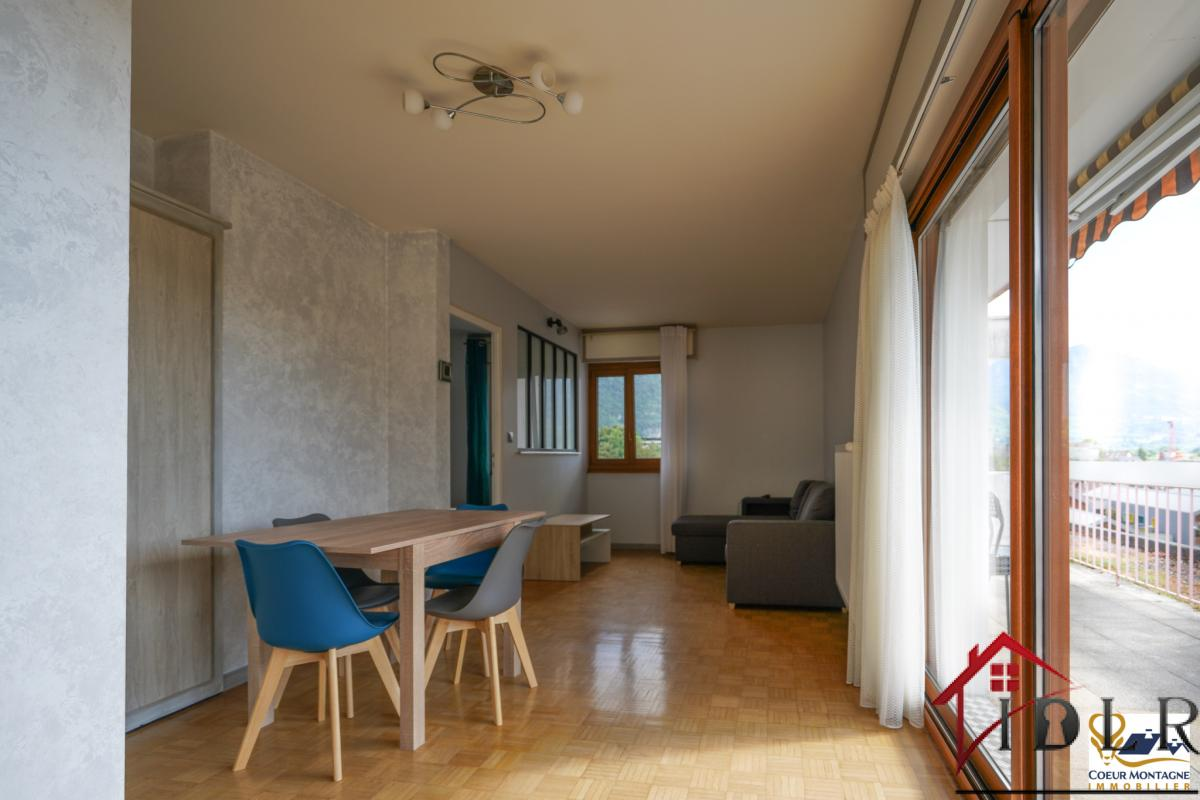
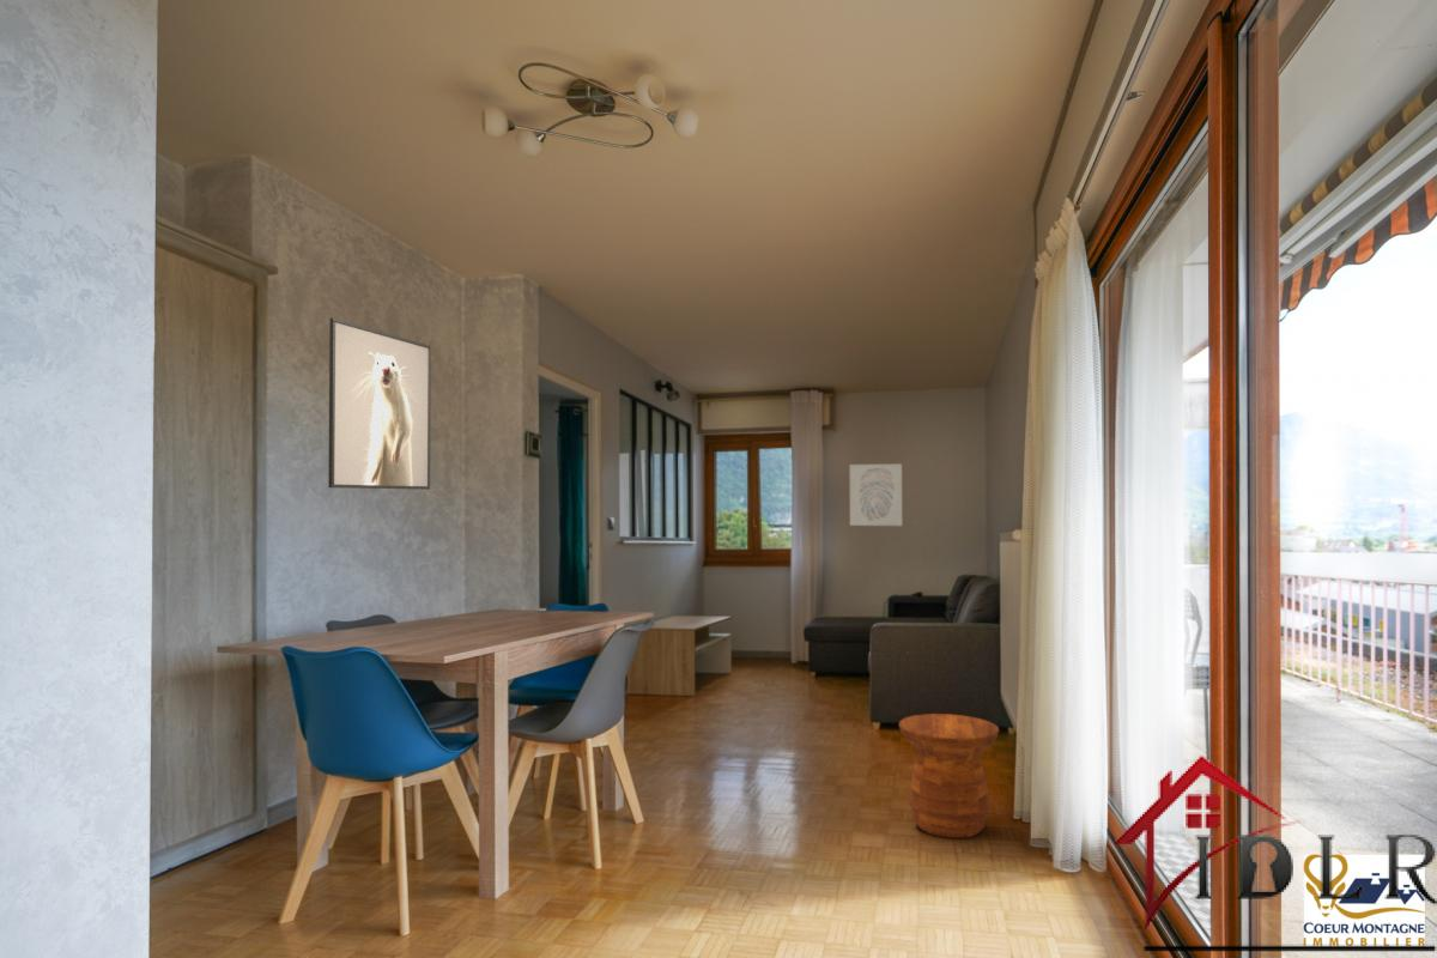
+ side table [898,713,1000,839]
+ wall art [849,462,903,527]
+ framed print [327,317,432,491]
